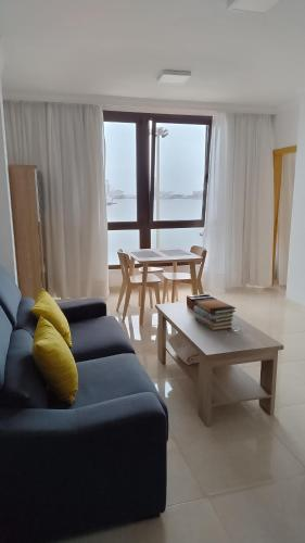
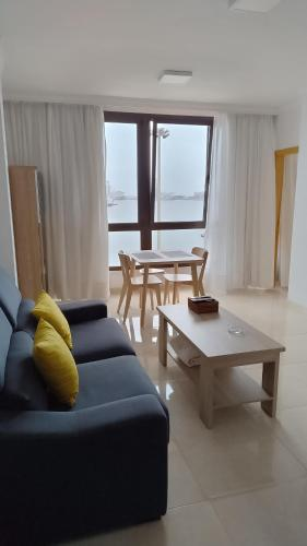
- book stack [193,296,237,331]
